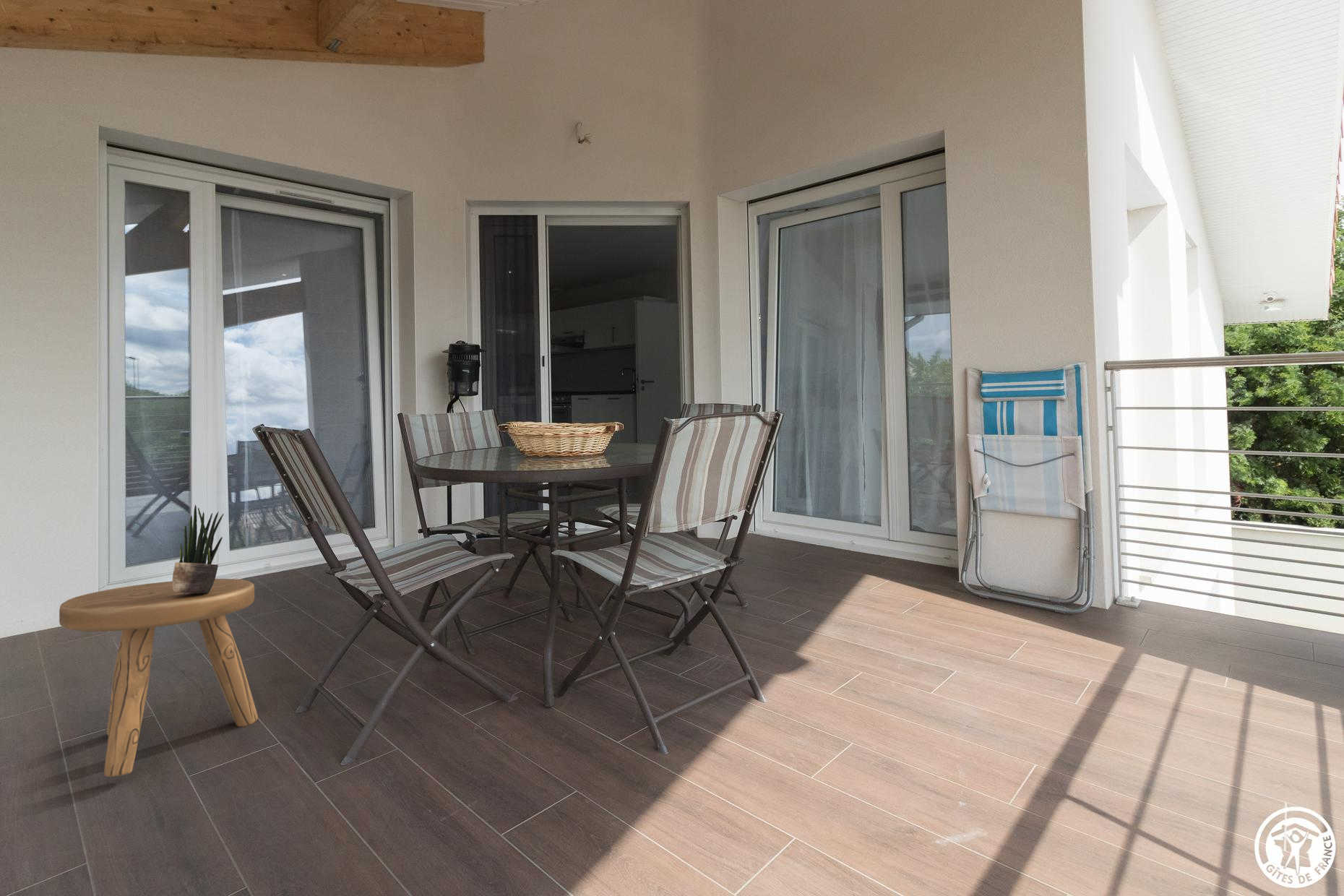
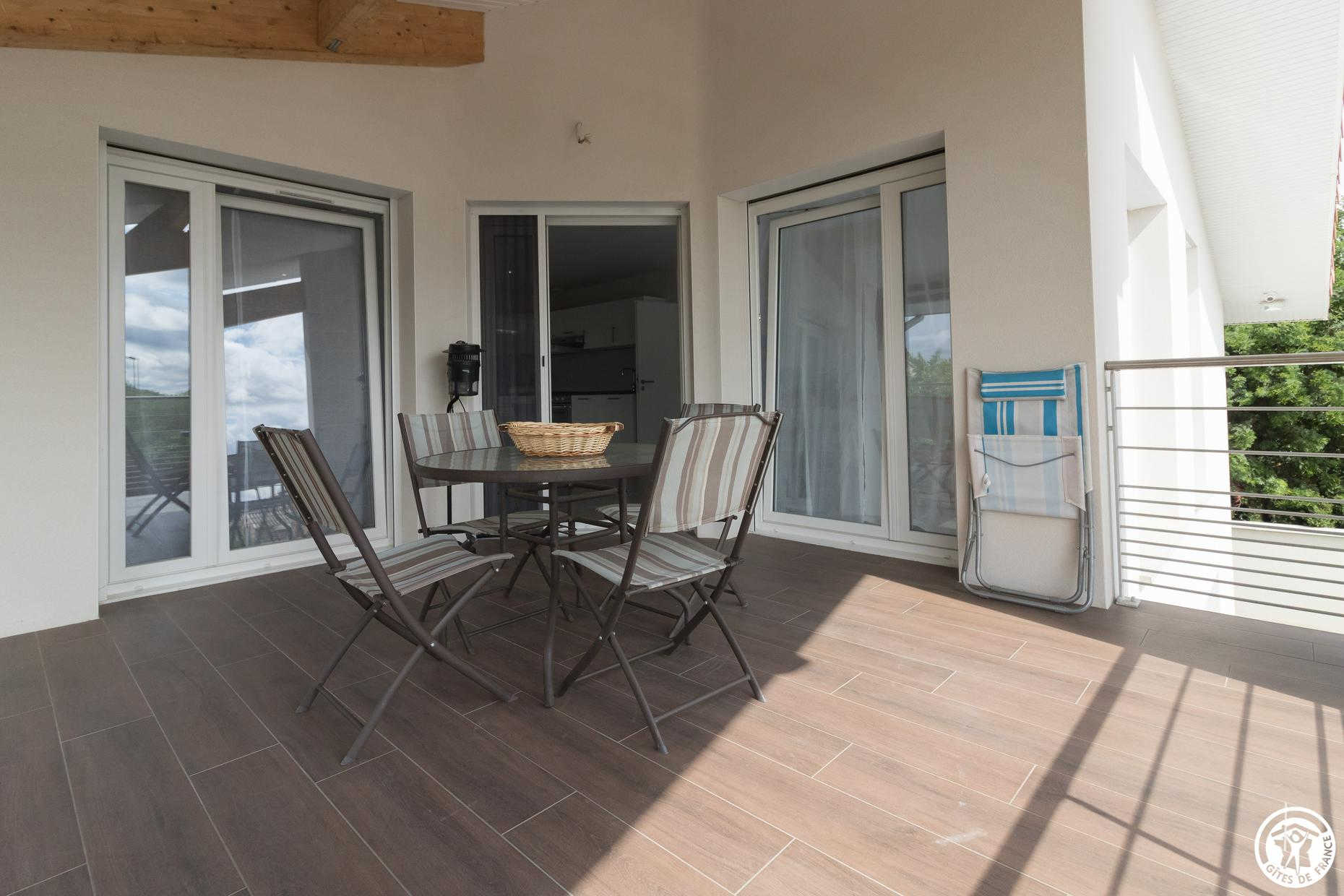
- stool [59,578,259,777]
- potted plant [172,504,225,593]
